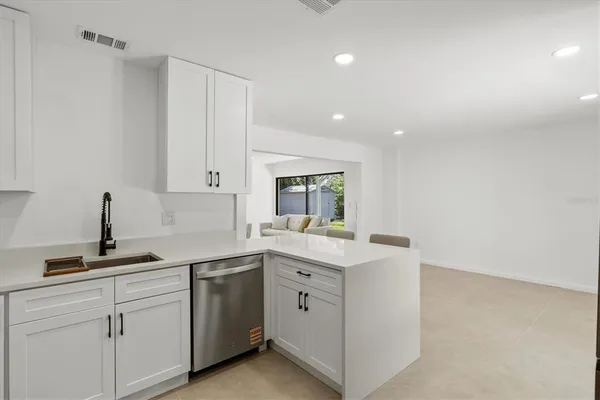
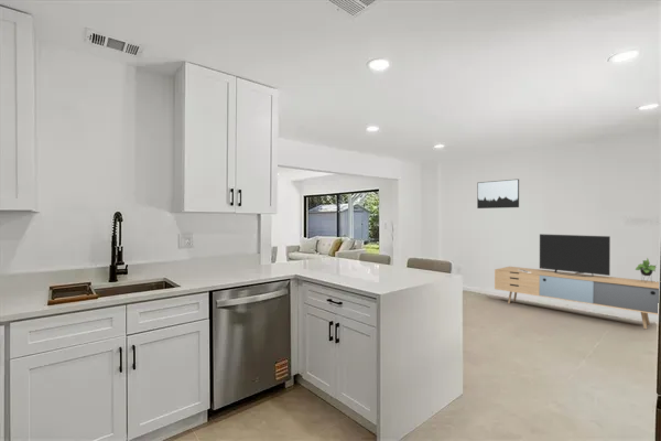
+ wall art [476,179,520,209]
+ media console [494,233,660,330]
